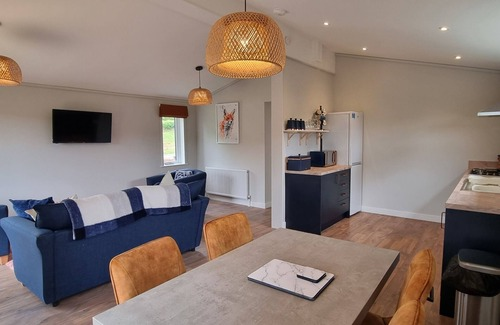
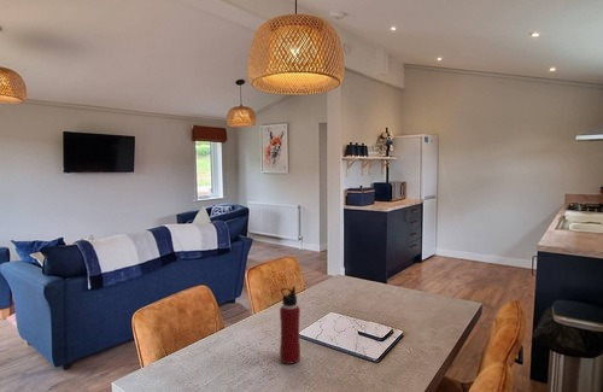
+ water bottle [279,285,302,365]
